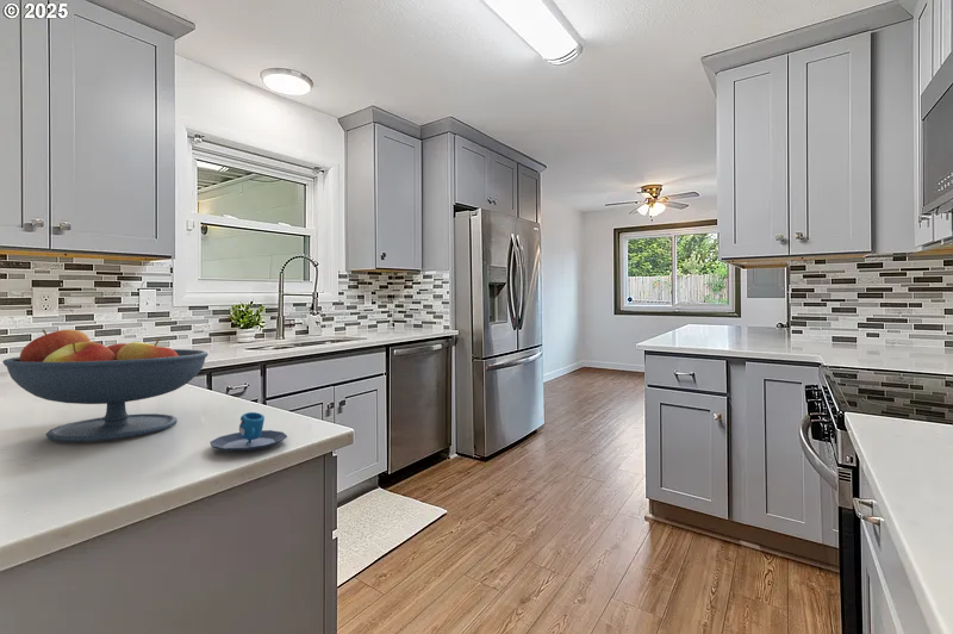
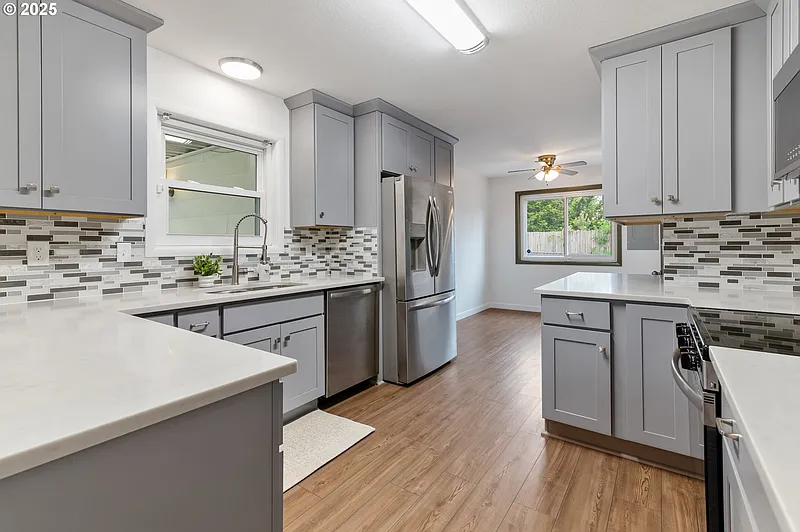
- fruit bowl [1,328,210,443]
- mug [210,411,288,453]
